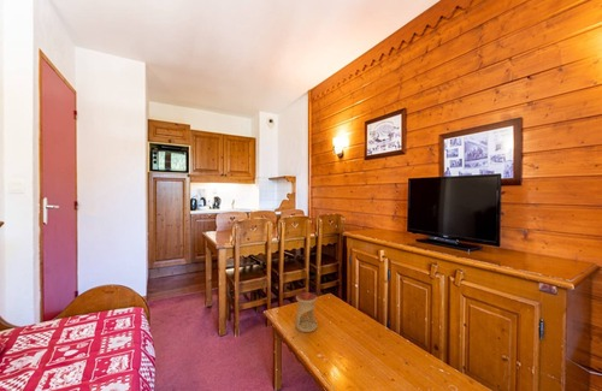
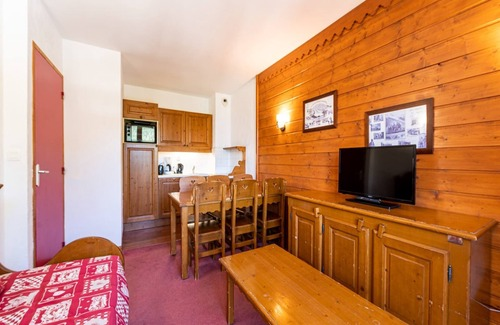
- oil burner [295,291,319,333]
